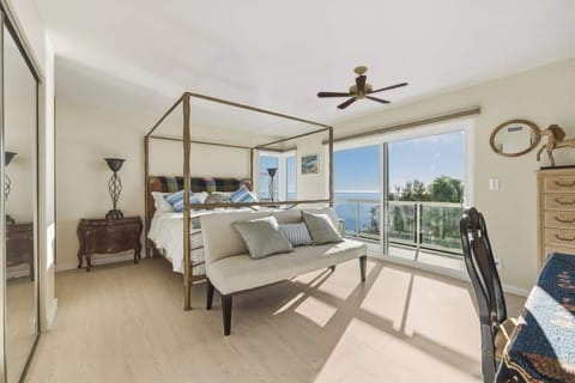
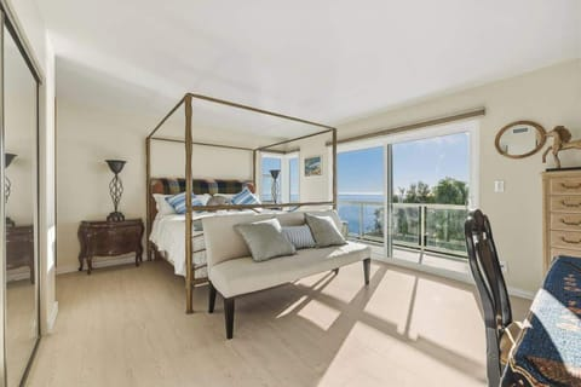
- ceiling fan [315,65,410,110]
